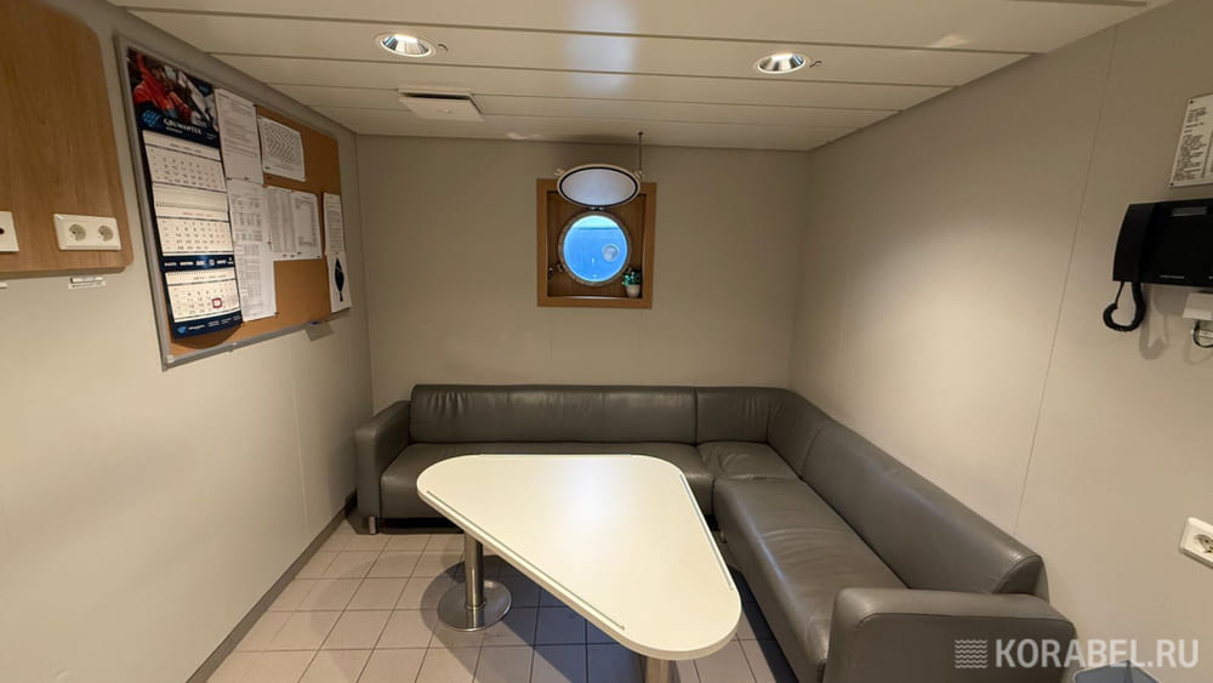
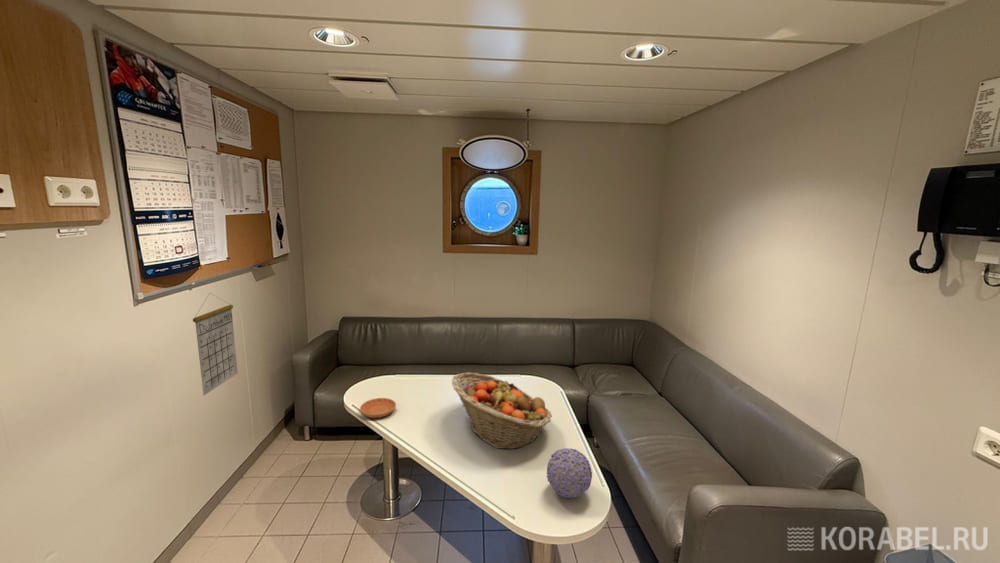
+ saucer [359,397,397,419]
+ calendar [192,292,239,396]
+ fruit basket [451,372,553,450]
+ decorative ball [546,447,593,499]
